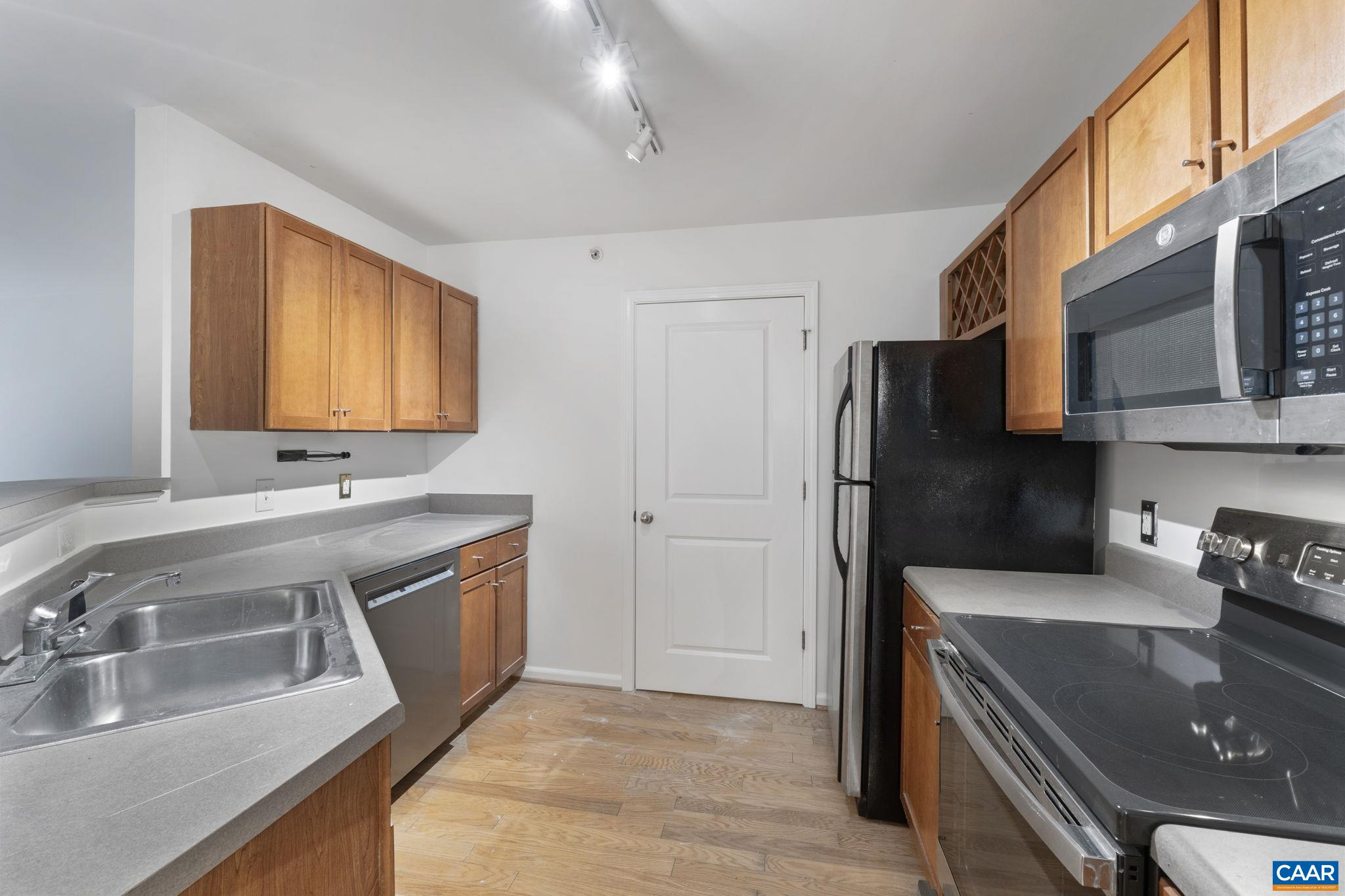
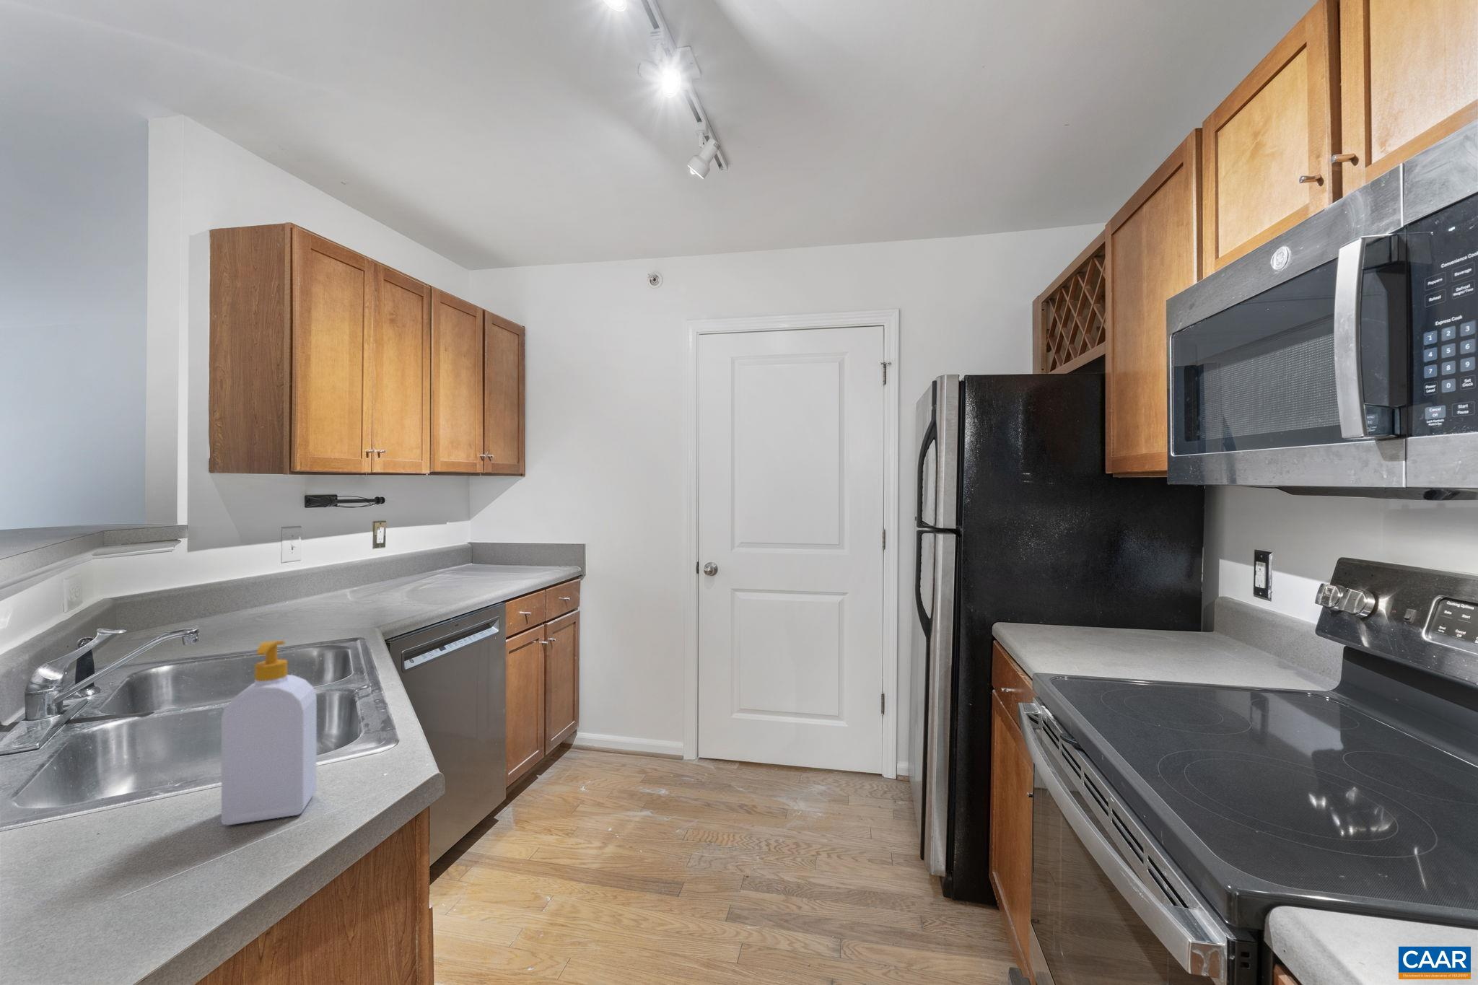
+ soap bottle [221,640,318,827]
